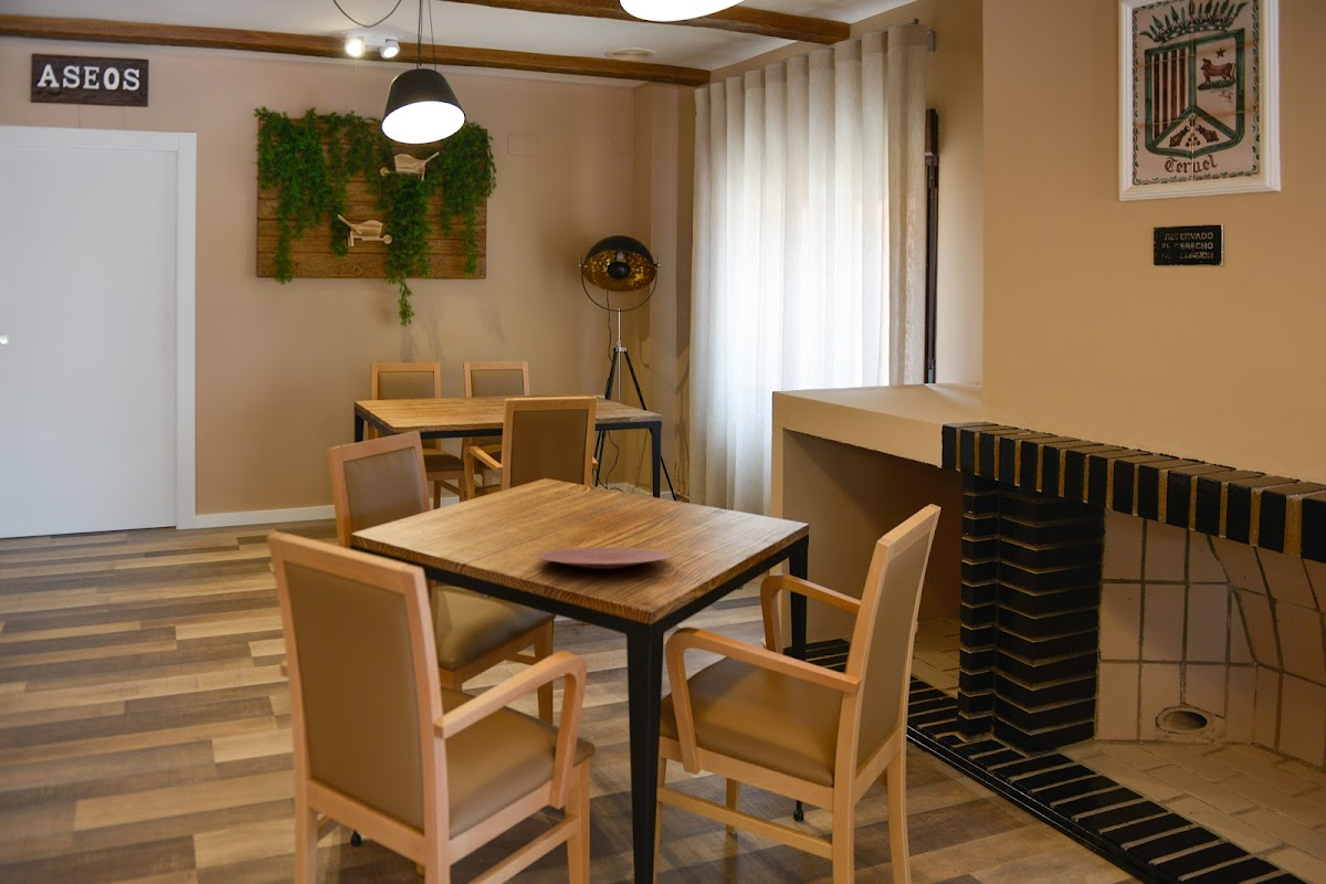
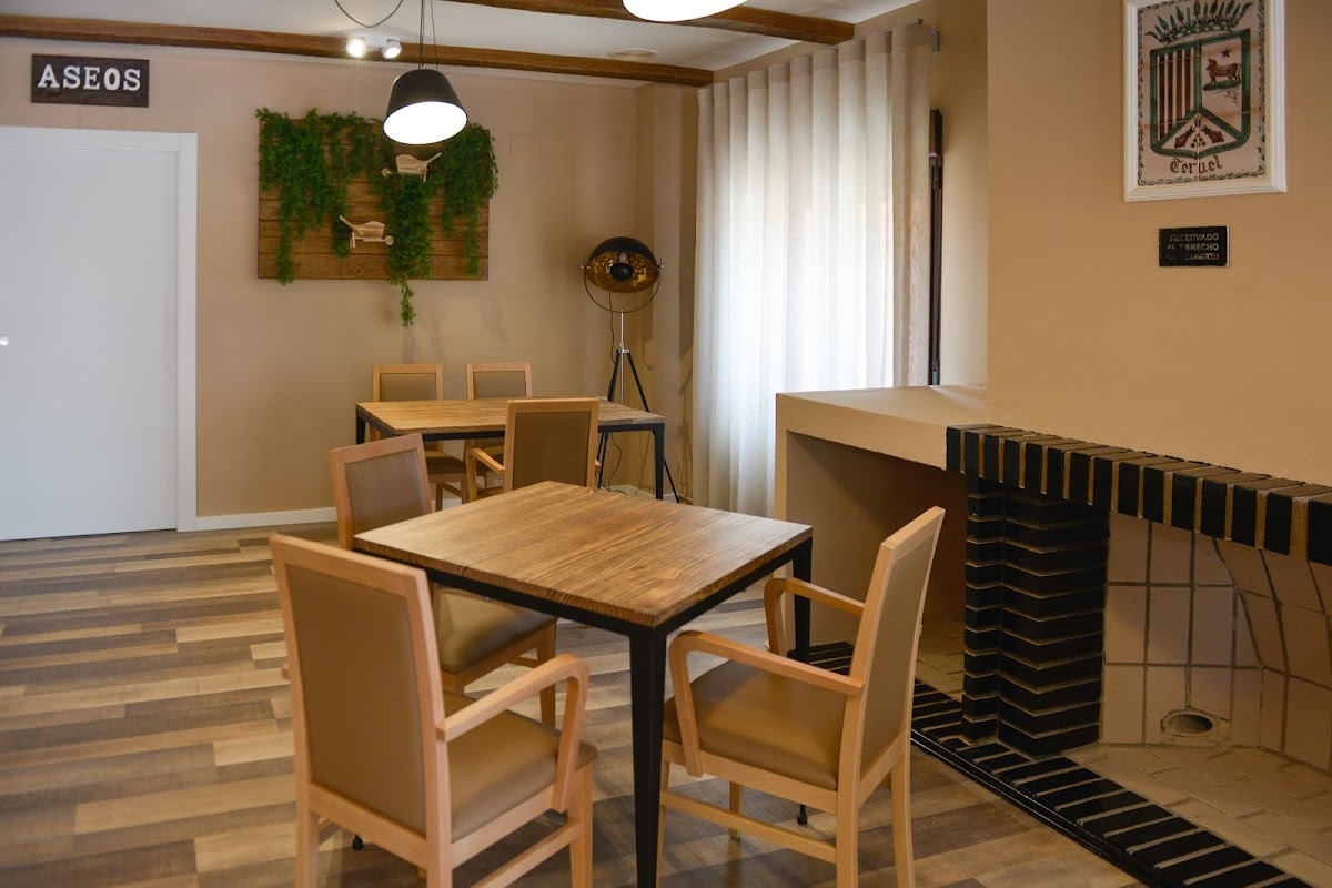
- plate [535,546,673,570]
